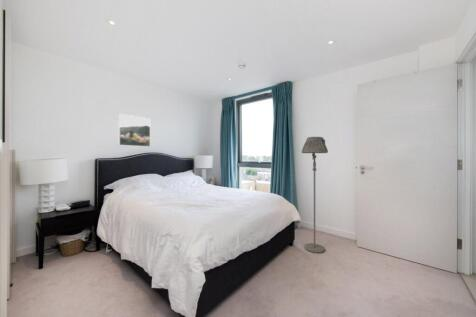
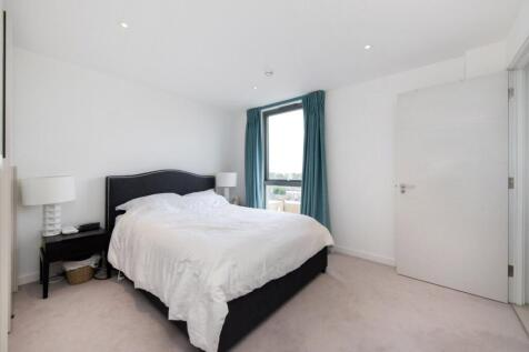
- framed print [118,113,151,148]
- floor lamp [300,136,329,254]
